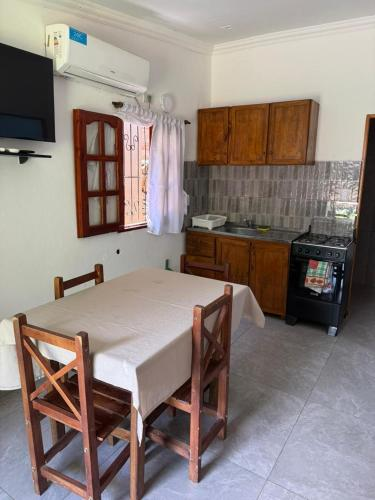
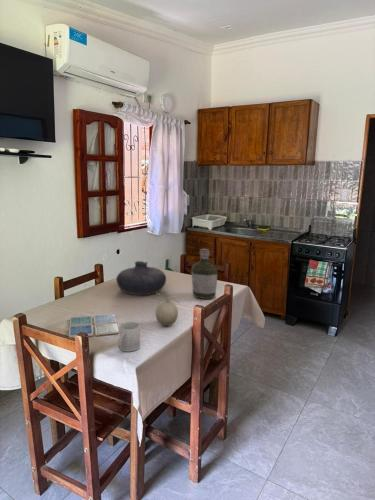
+ bottle [191,248,219,300]
+ mug [117,321,141,353]
+ drink coaster [68,313,119,339]
+ fruit [155,292,180,327]
+ vase [115,260,167,296]
